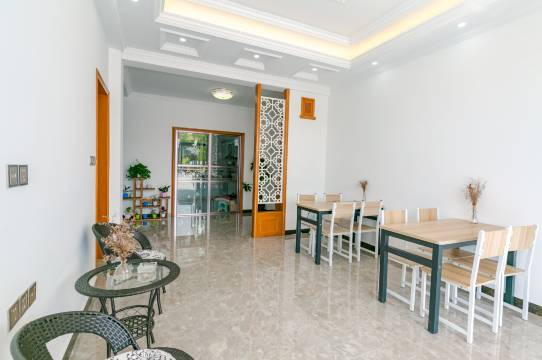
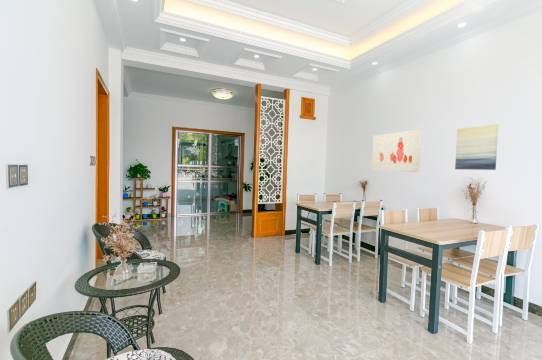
+ wall art [454,123,499,171]
+ wall art [371,129,423,173]
